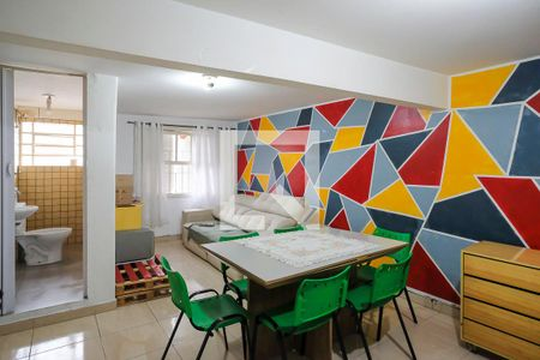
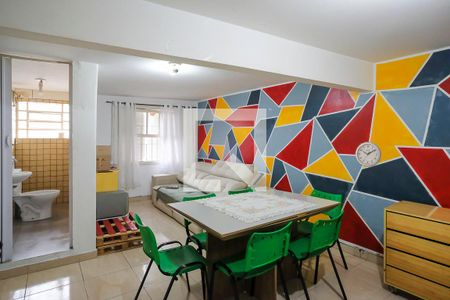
+ wall clock [355,141,382,168]
